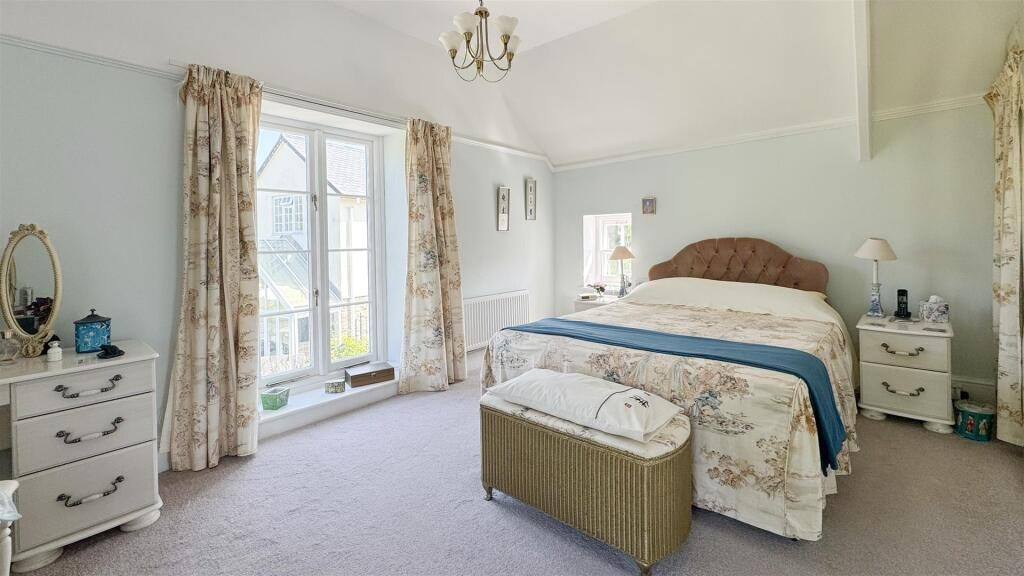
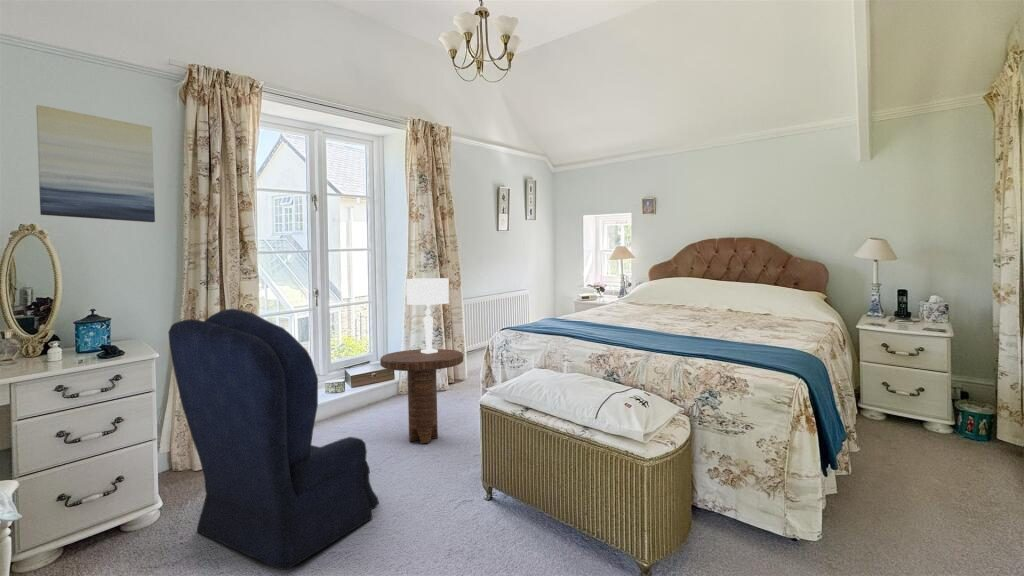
+ wall art [35,104,156,223]
+ table lamp [405,277,450,354]
+ side table [379,348,464,444]
+ armchair [167,308,380,571]
